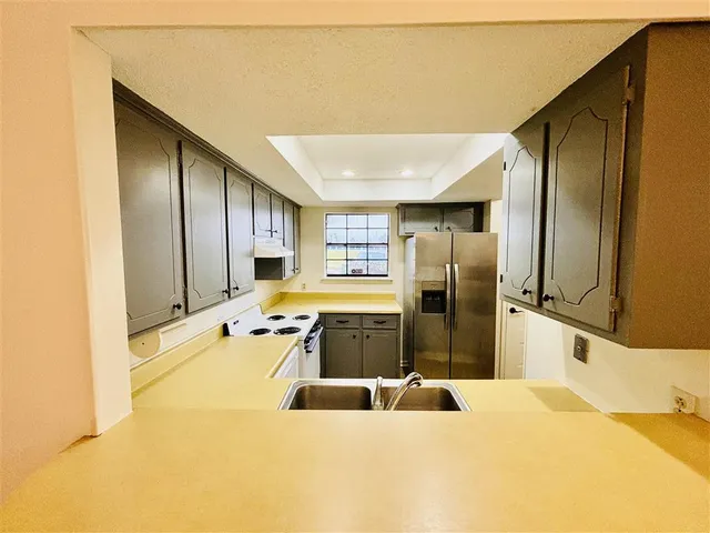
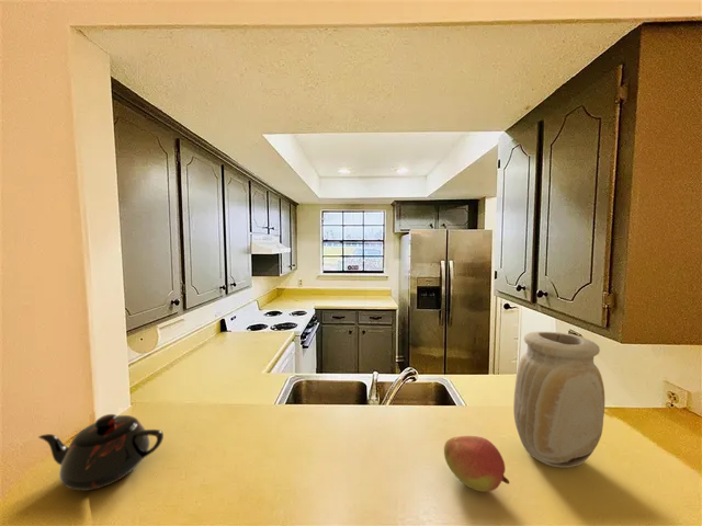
+ vase [512,331,605,469]
+ fruit [443,435,511,493]
+ teapot [37,413,165,492]
